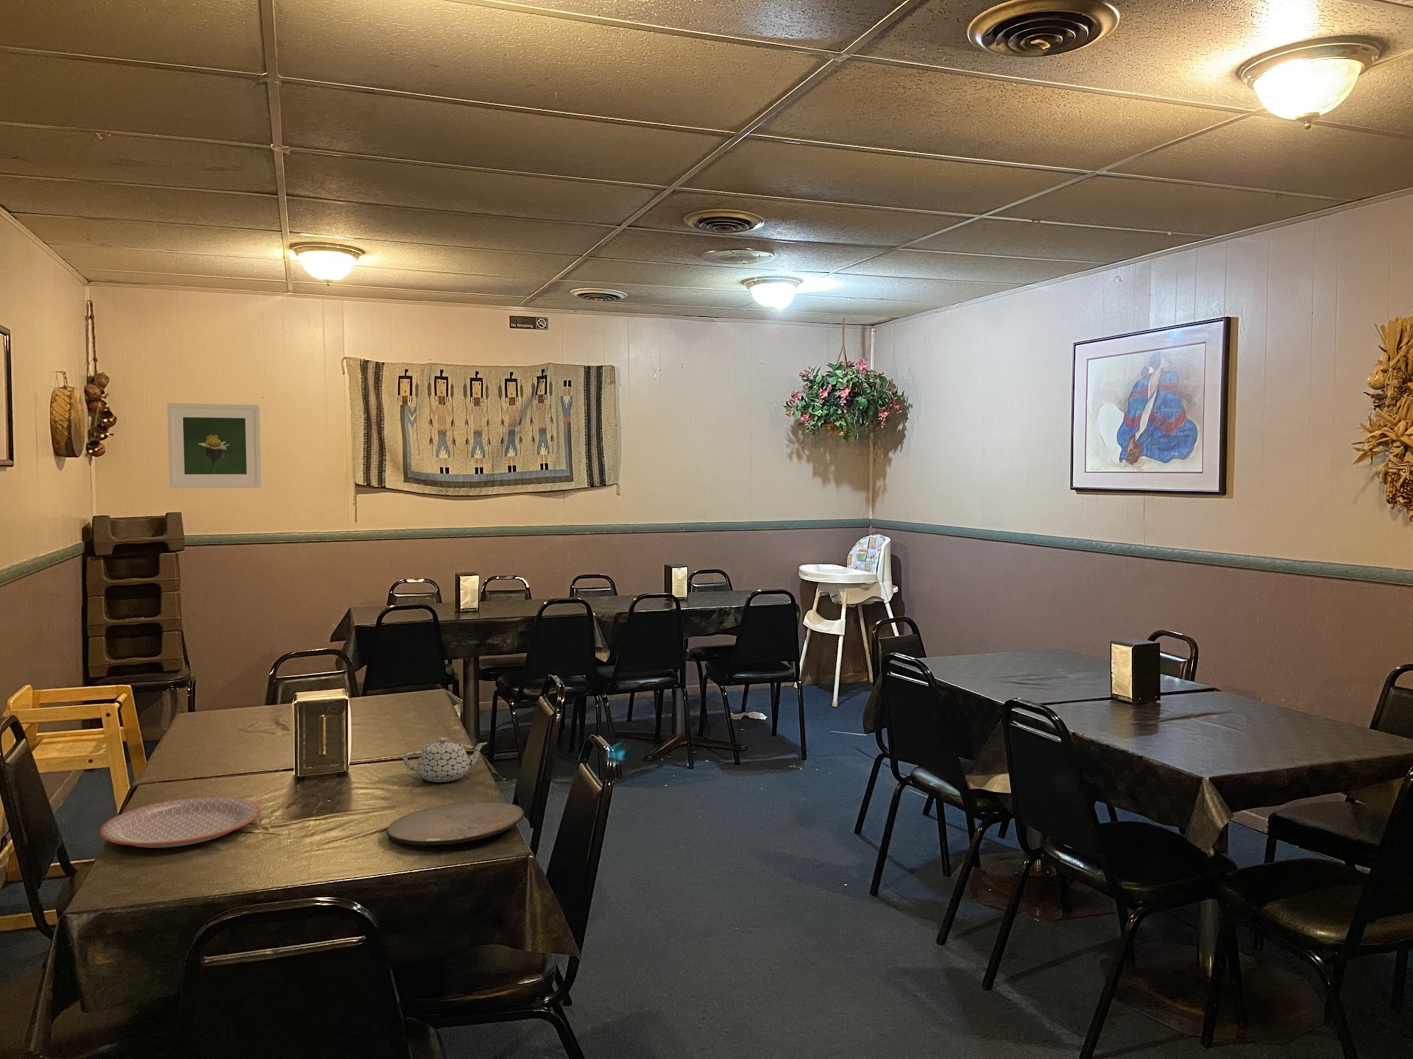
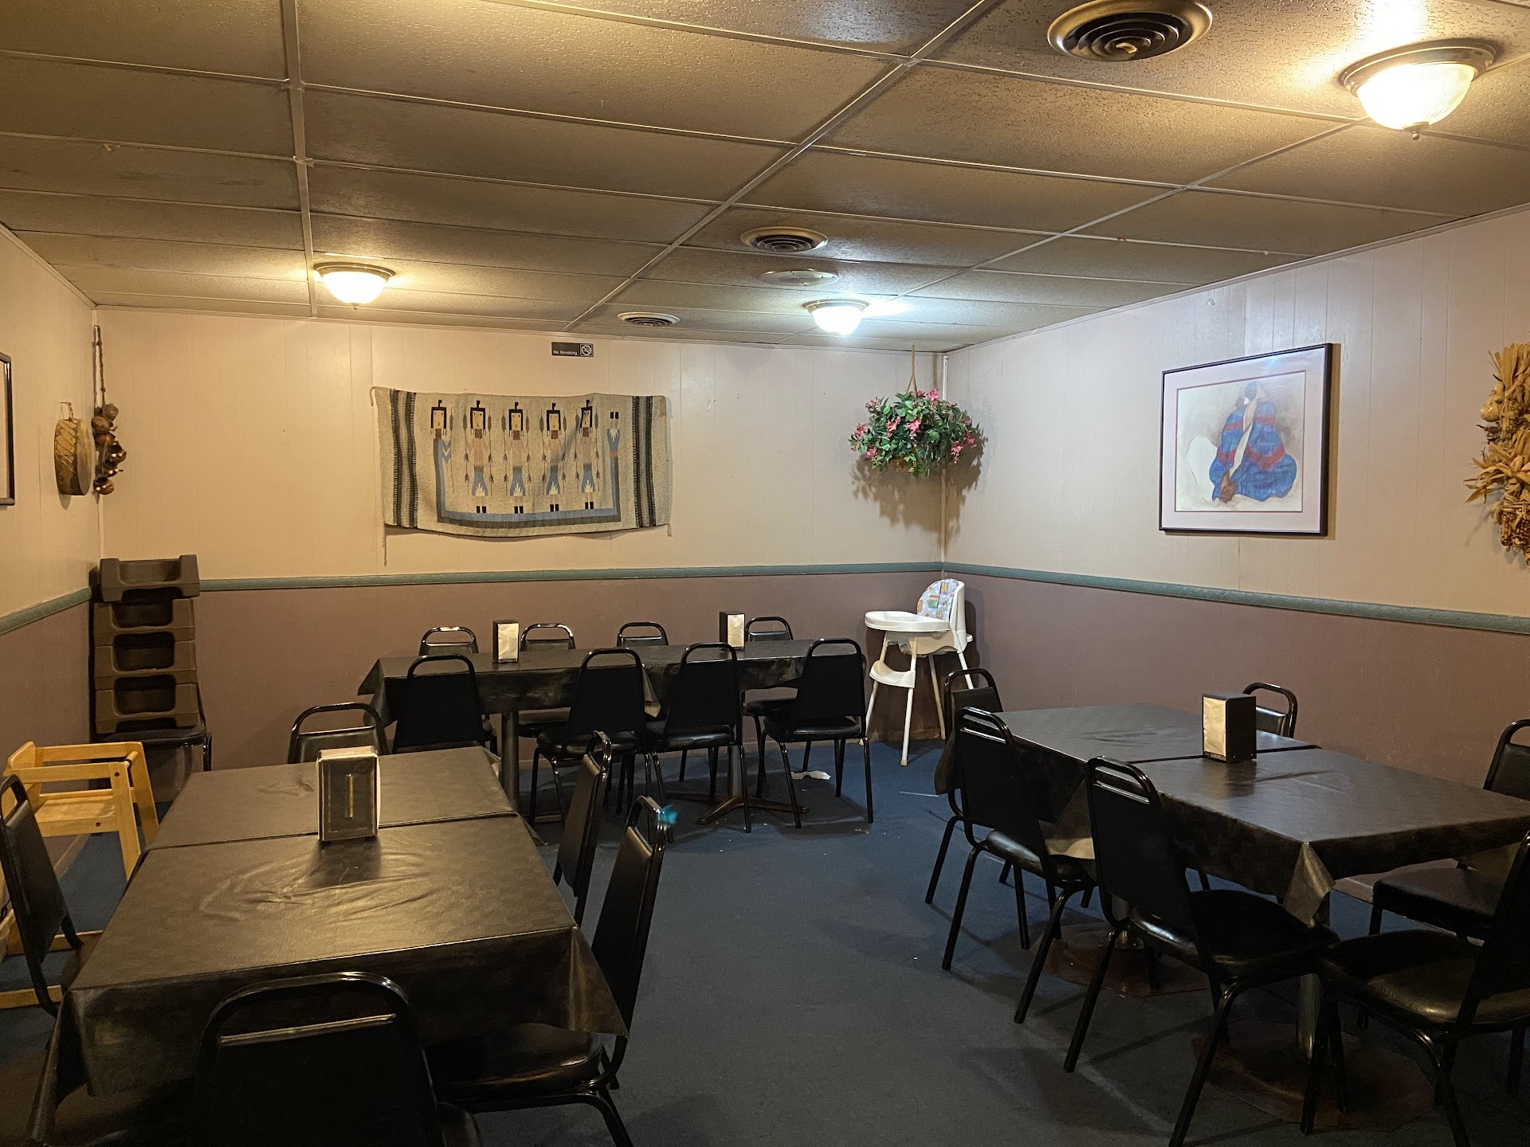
- plate [99,795,261,849]
- plate [386,801,525,845]
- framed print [166,403,261,489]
- teapot [403,736,488,782]
